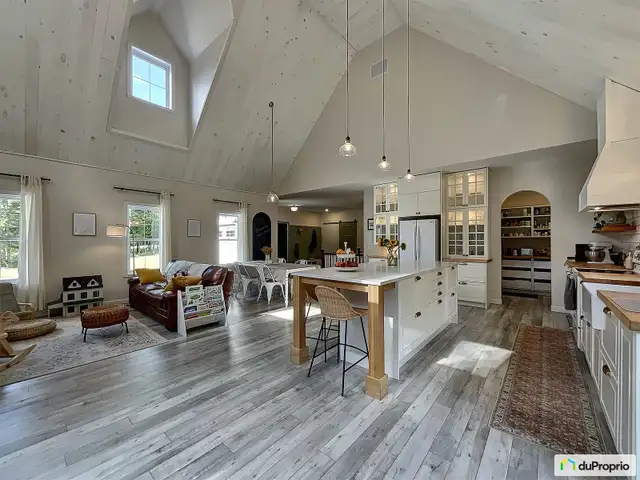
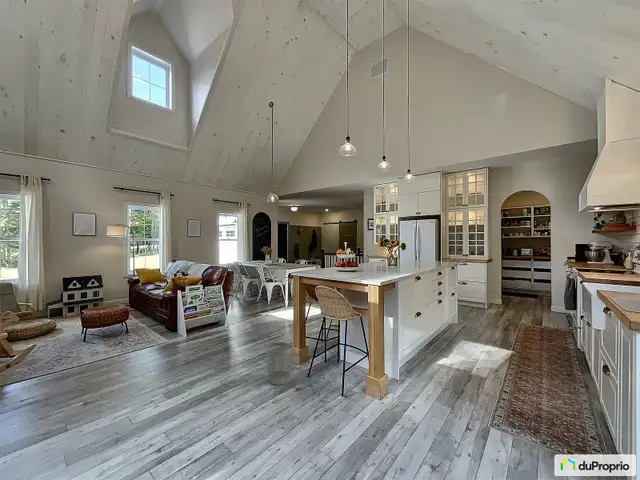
+ wastebasket [265,341,294,386]
